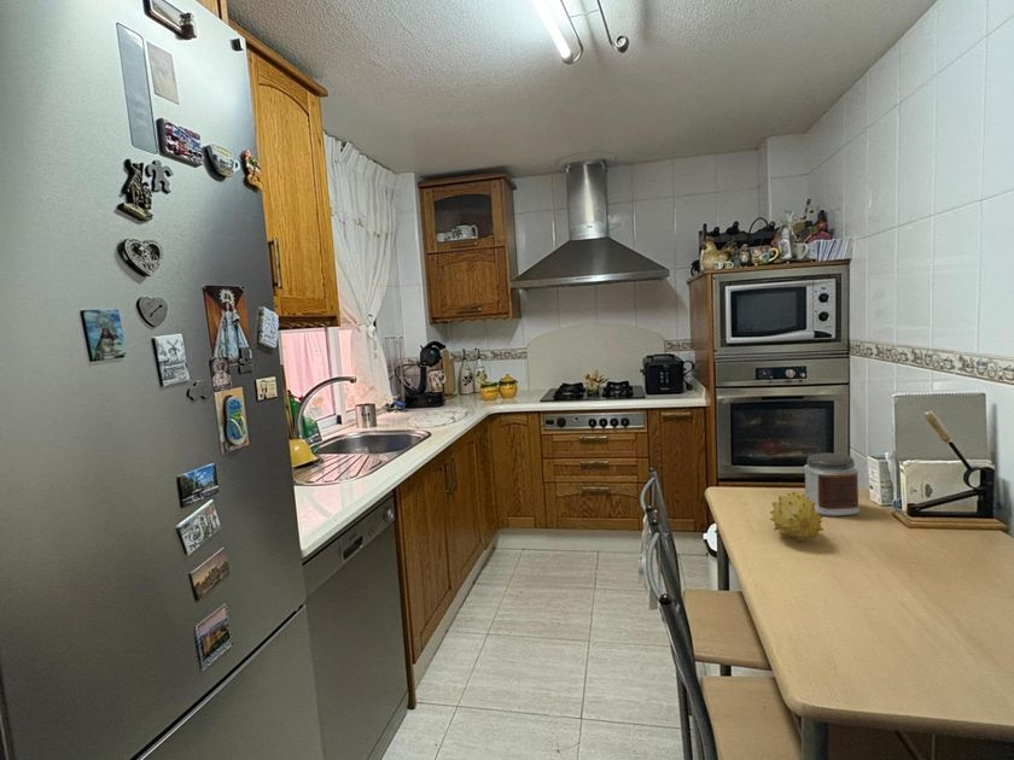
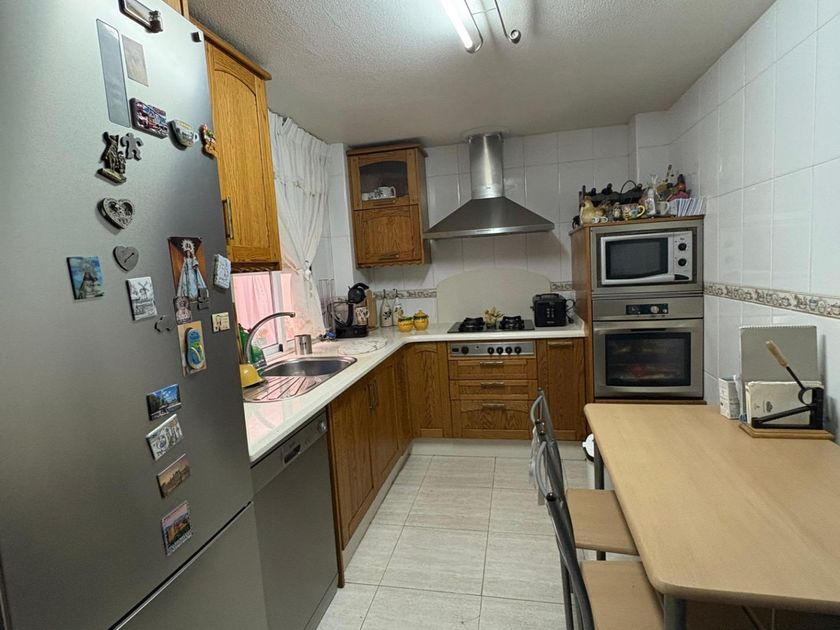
- jar [803,452,861,518]
- fruit [768,491,824,543]
